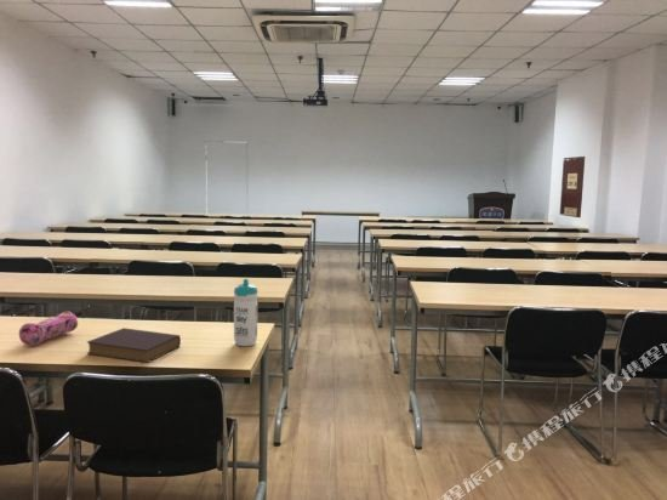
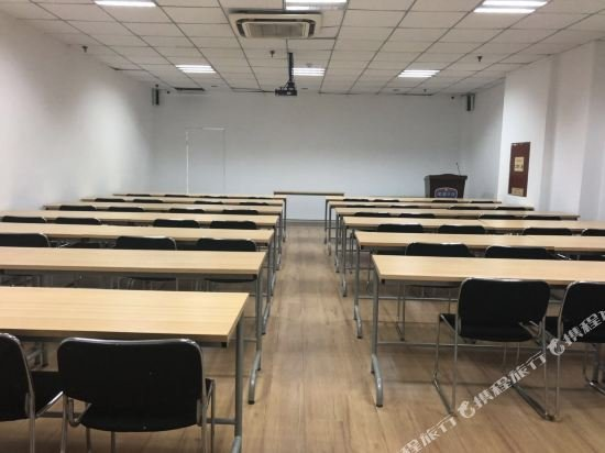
- pencil case [18,309,79,347]
- water bottle [233,278,260,347]
- book [86,326,182,364]
